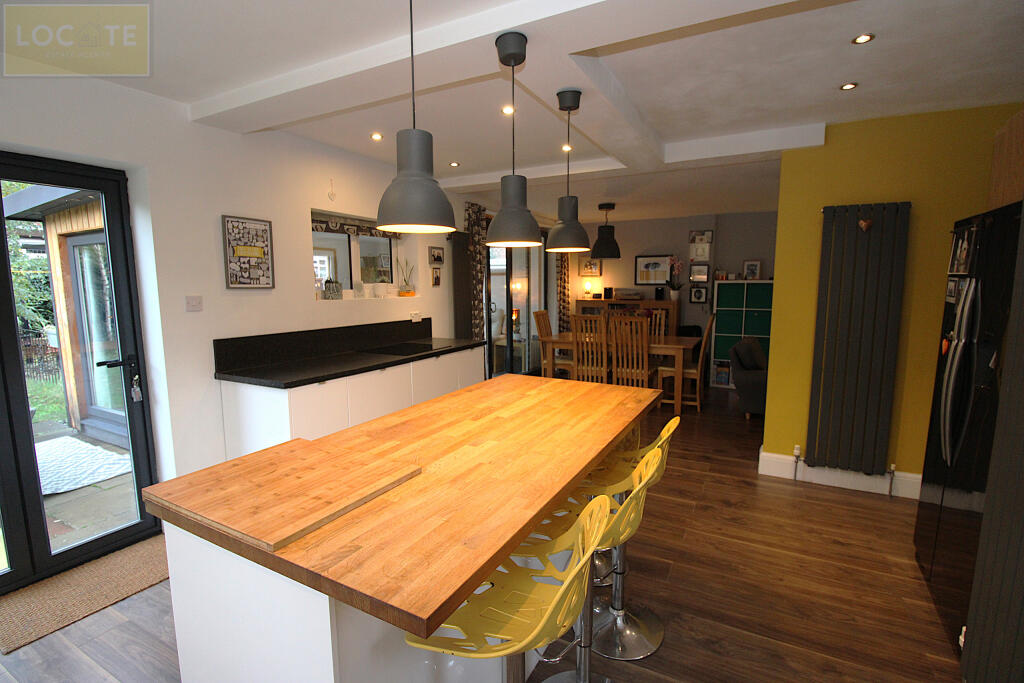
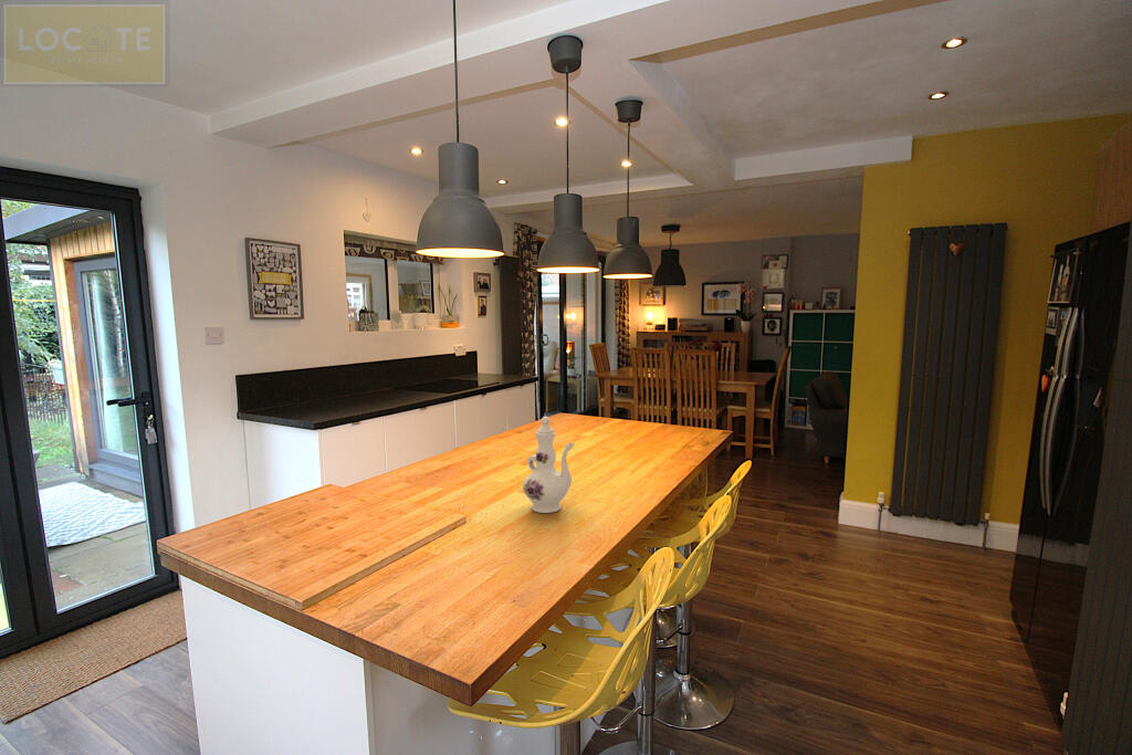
+ chinaware [522,416,576,514]
